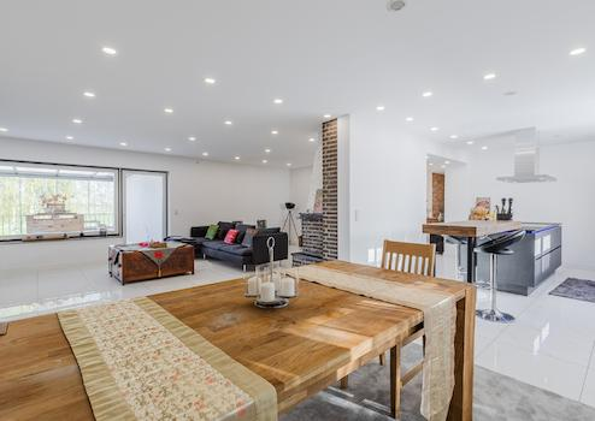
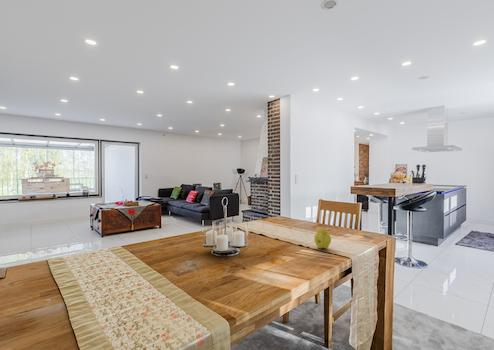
+ fruit [313,227,332,249]
